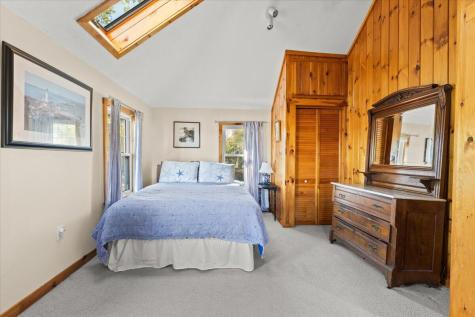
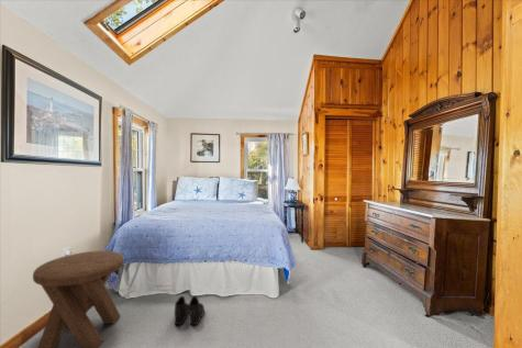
+ boots [174,295,206,326]
+ music stool [32,249,125,348]
